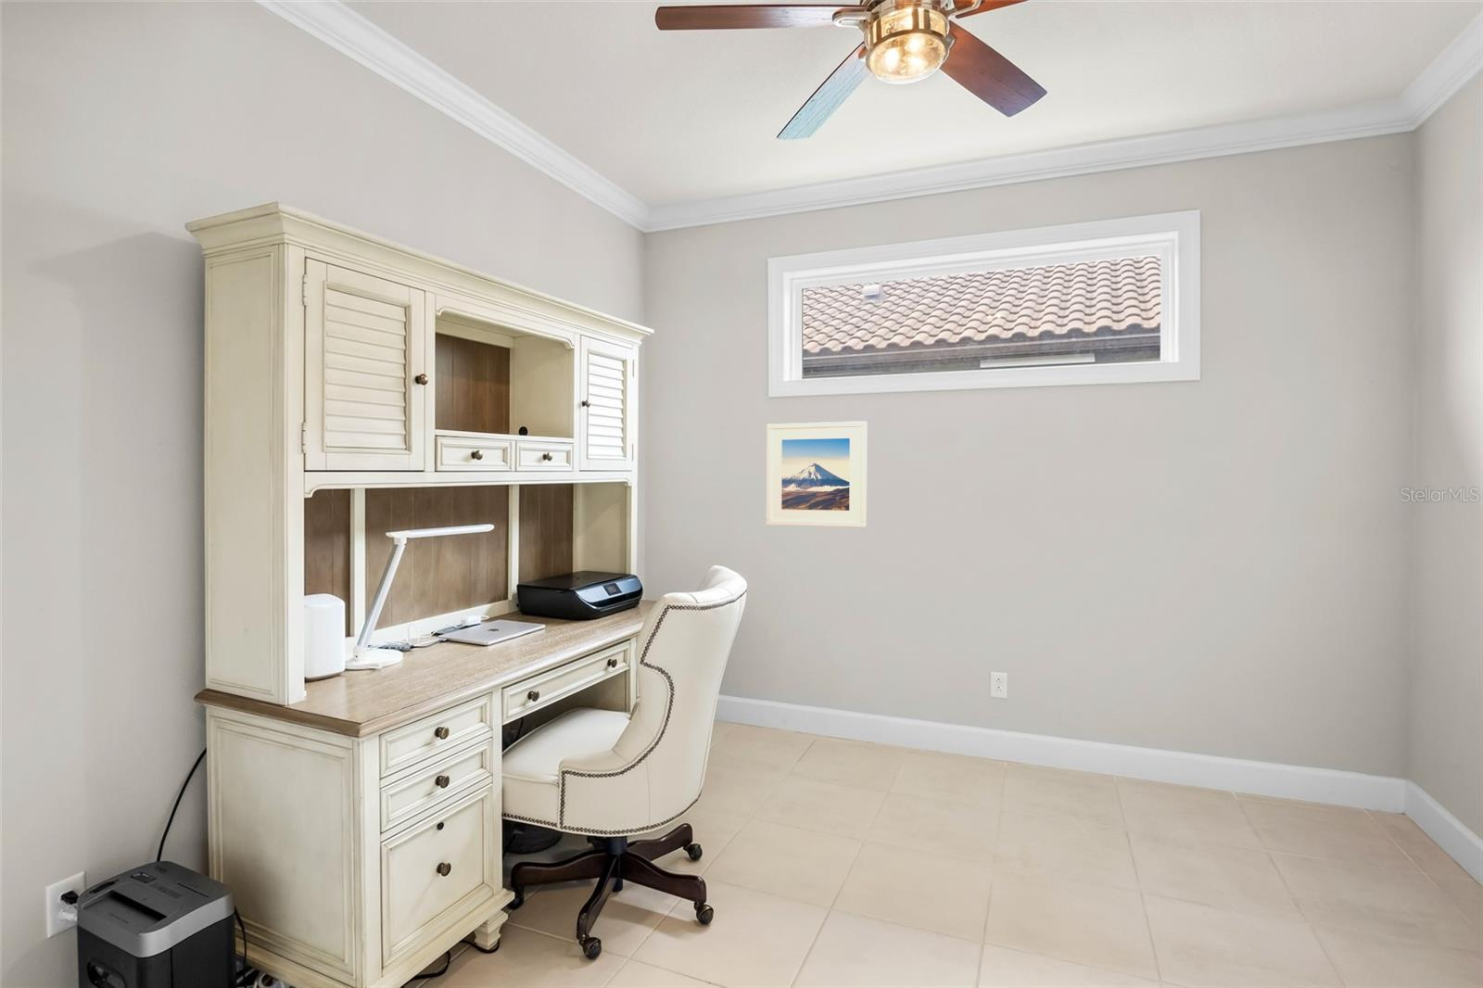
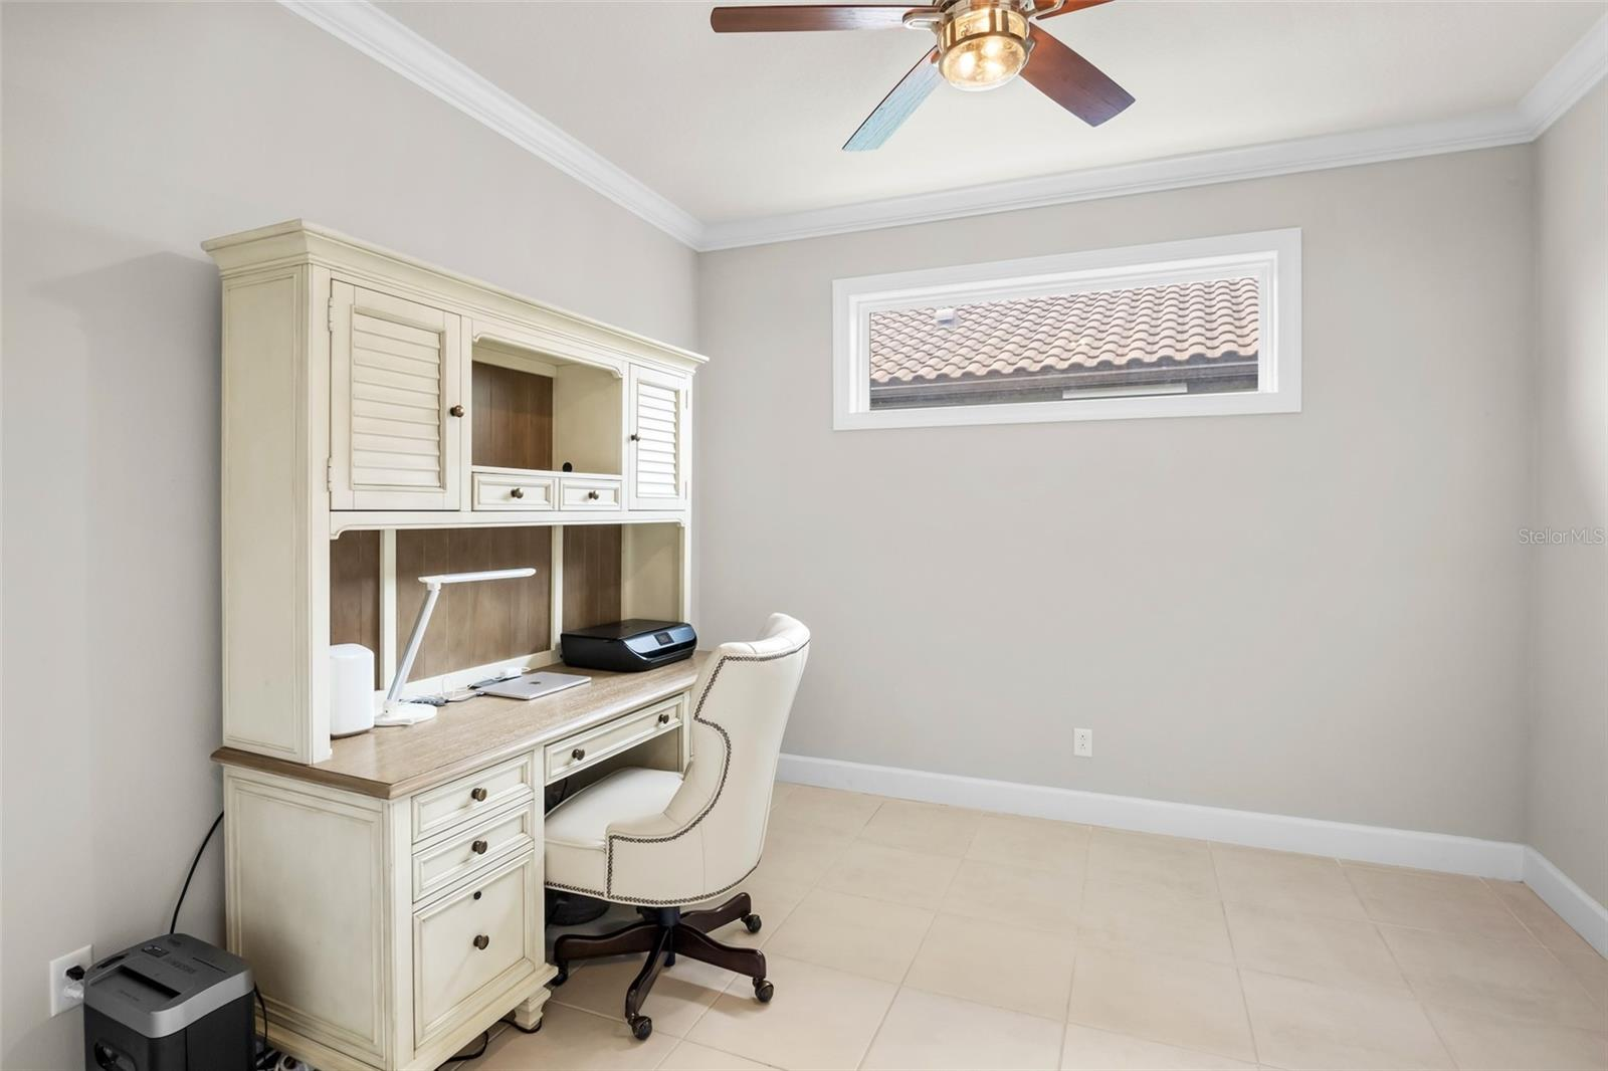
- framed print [765,420,868,528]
